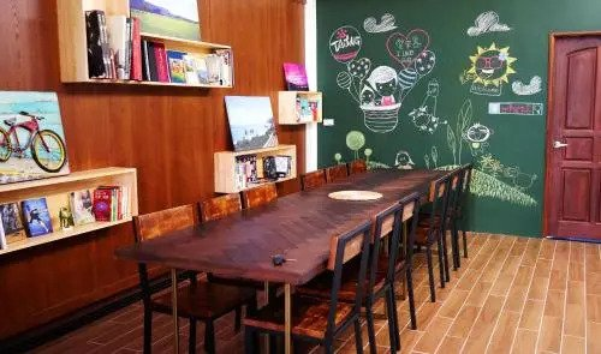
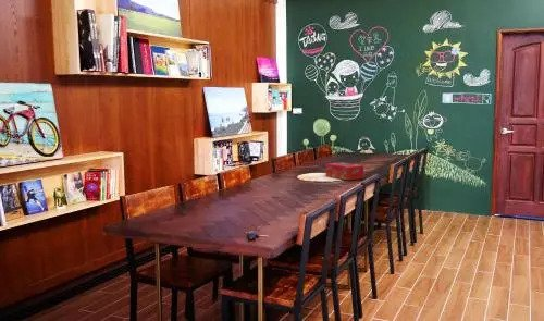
+ tissue box [324,161,364,181]
